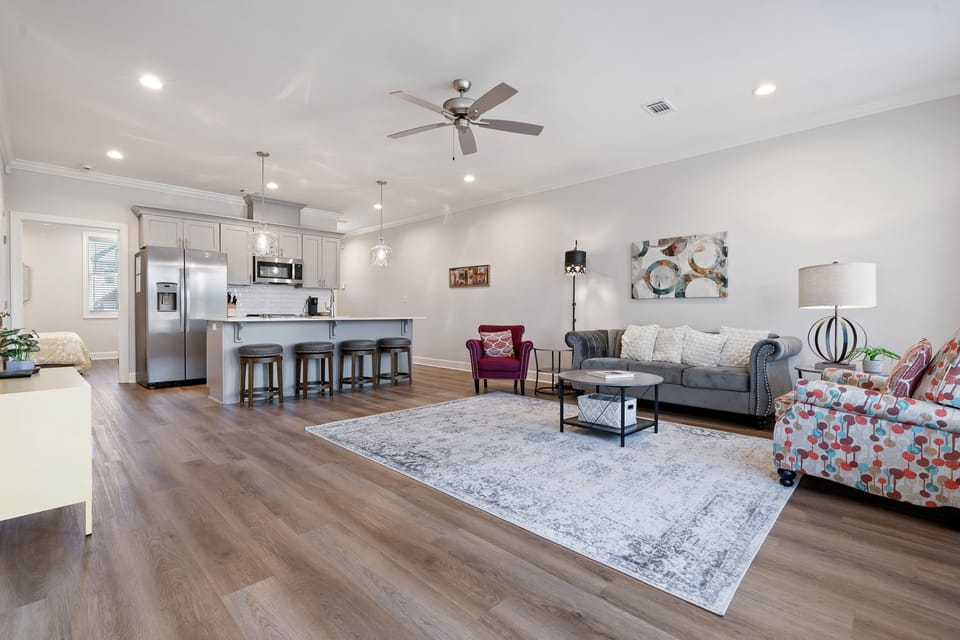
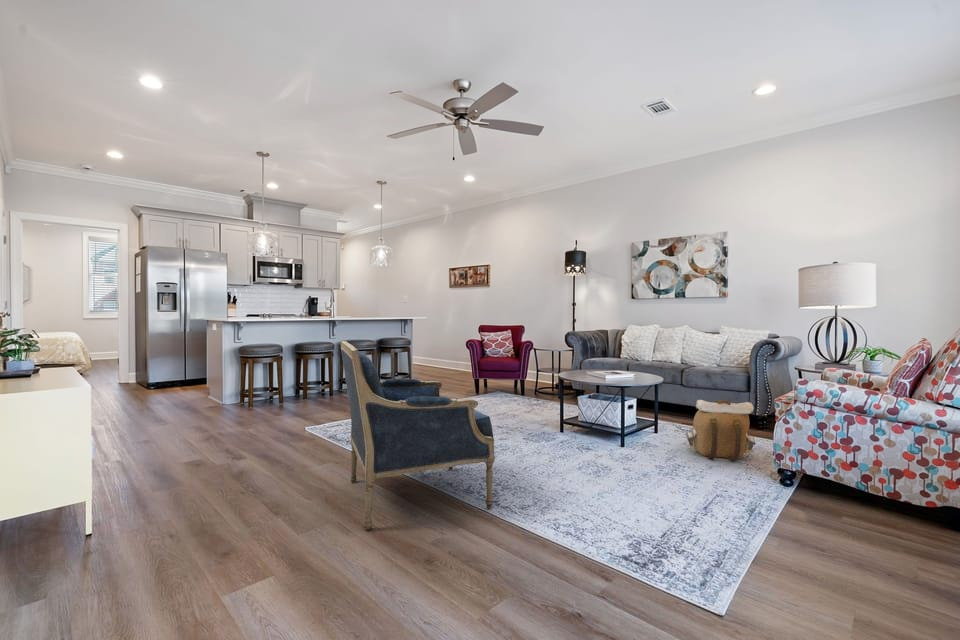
+ backpack [685,398,756,462]
+ armchair [339,340,496,531]
